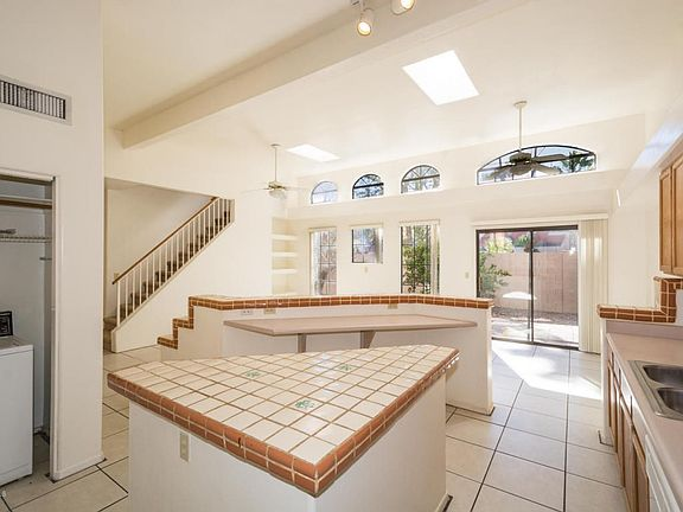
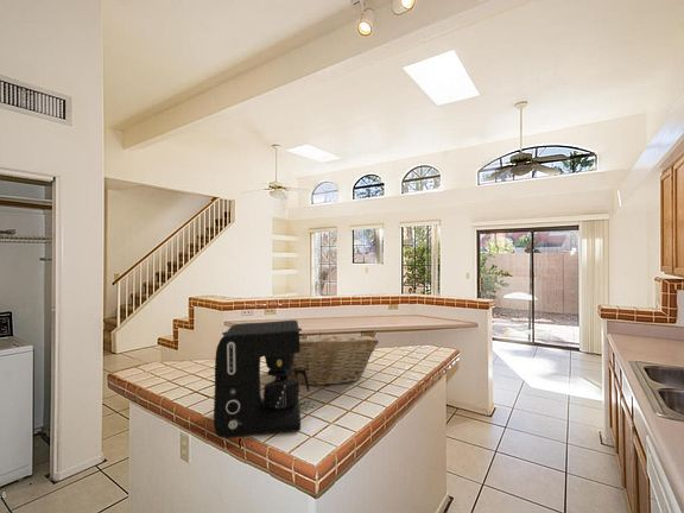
+ fruit basket [287,330,380,387]
+ coffee maker [213,319,310,438]
